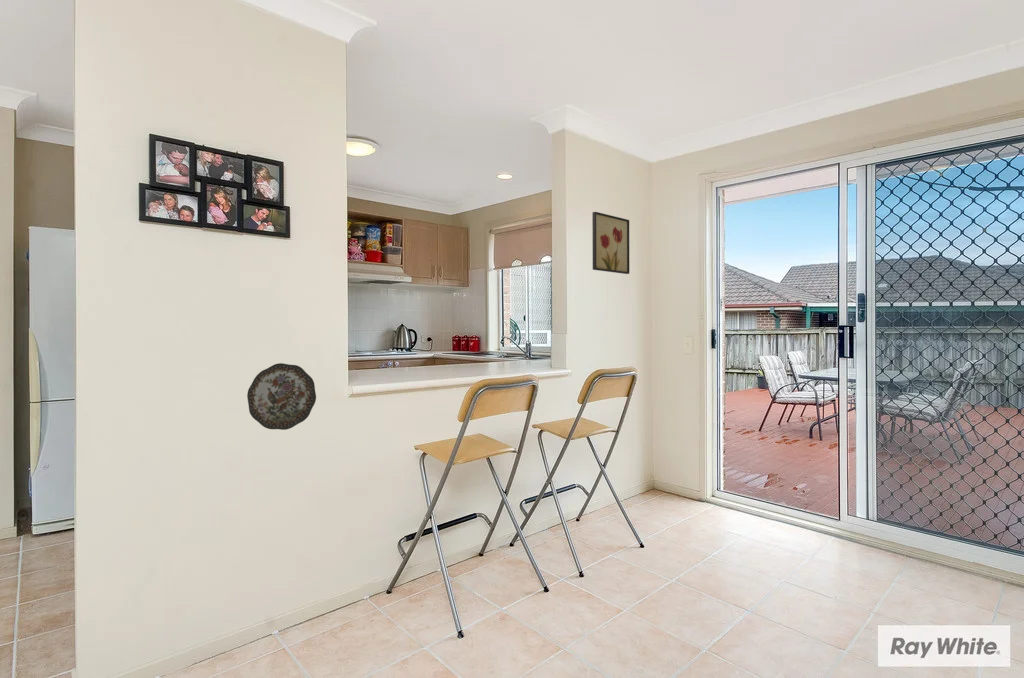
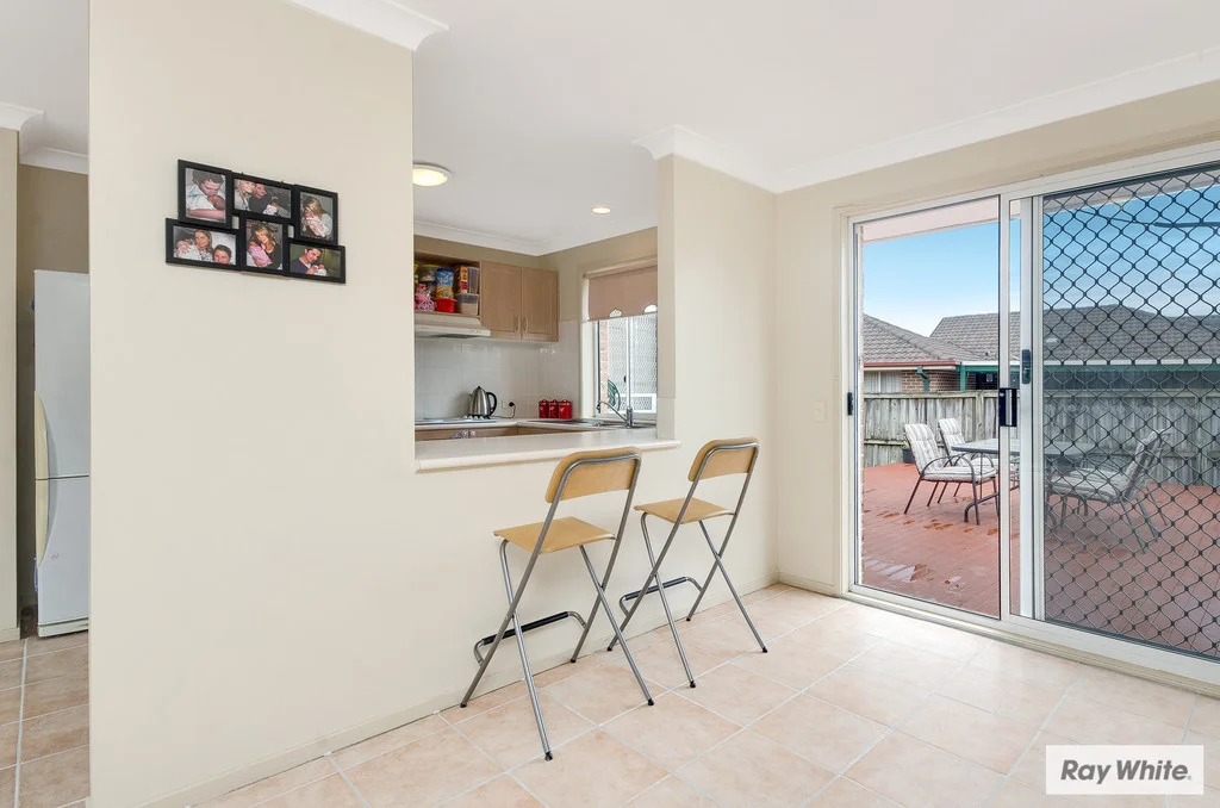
- decorative plate [246,362,317,431]
- wall art [591,211,630,275]
